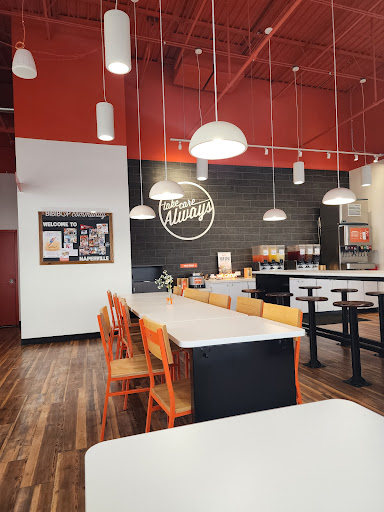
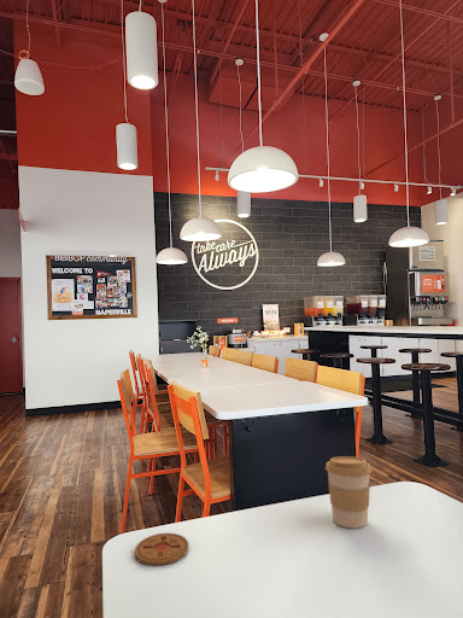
+ coaster [134,532,191,566]
+ coffee cup [324,455,373,530]
